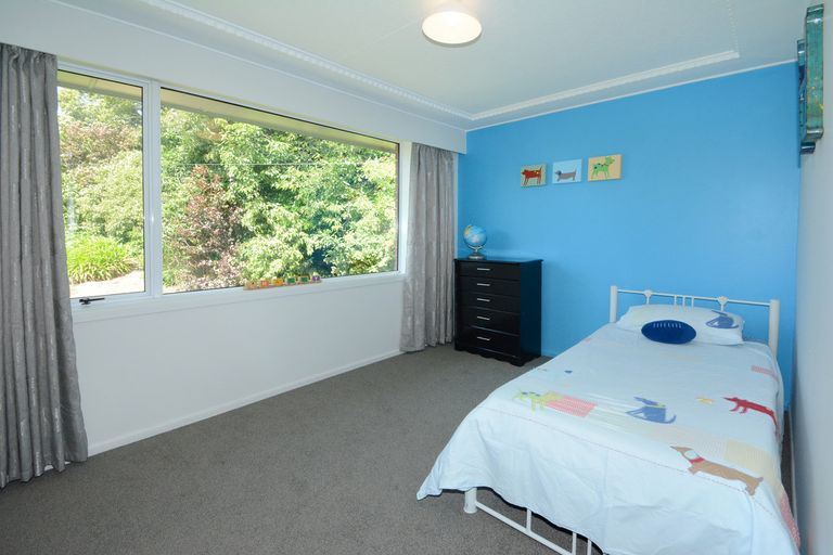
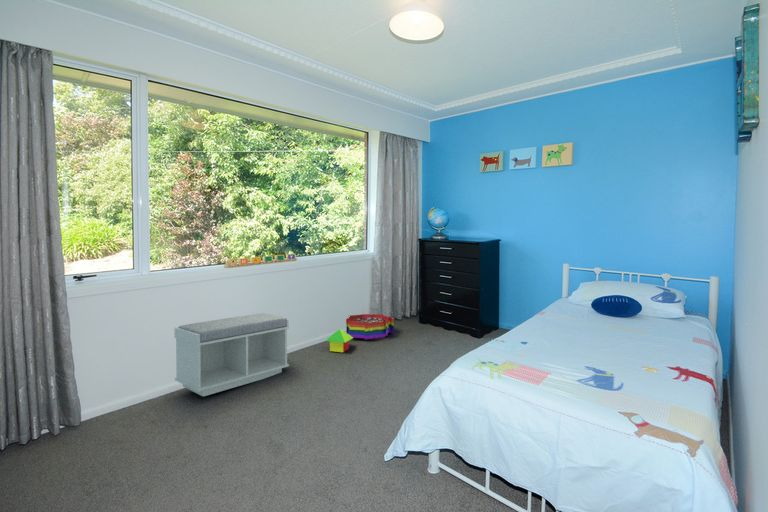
+ toy house [325,328,354,353]
+ bench [173,312,290,397]
+ storage bin [345,313,395,340]
